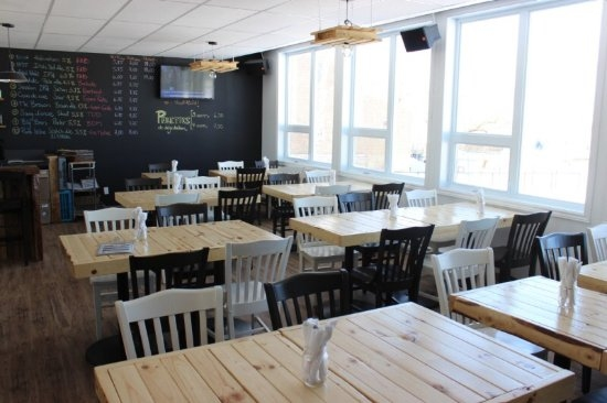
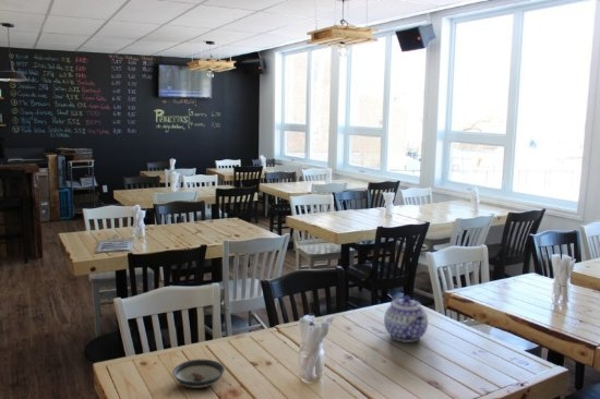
+ teapot [383,294,429,343]
+ saucer [171,359,226,389]
